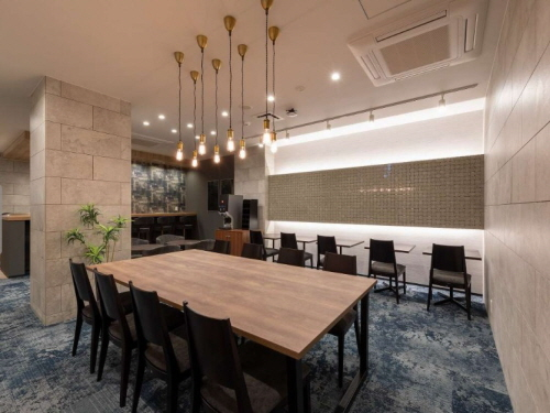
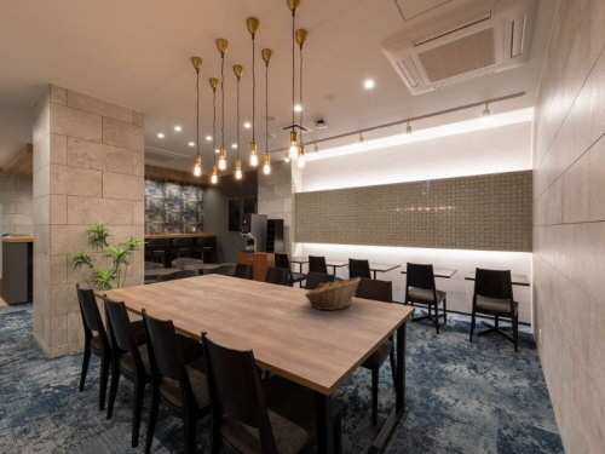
+ fruit basket [304,276,362,311]
